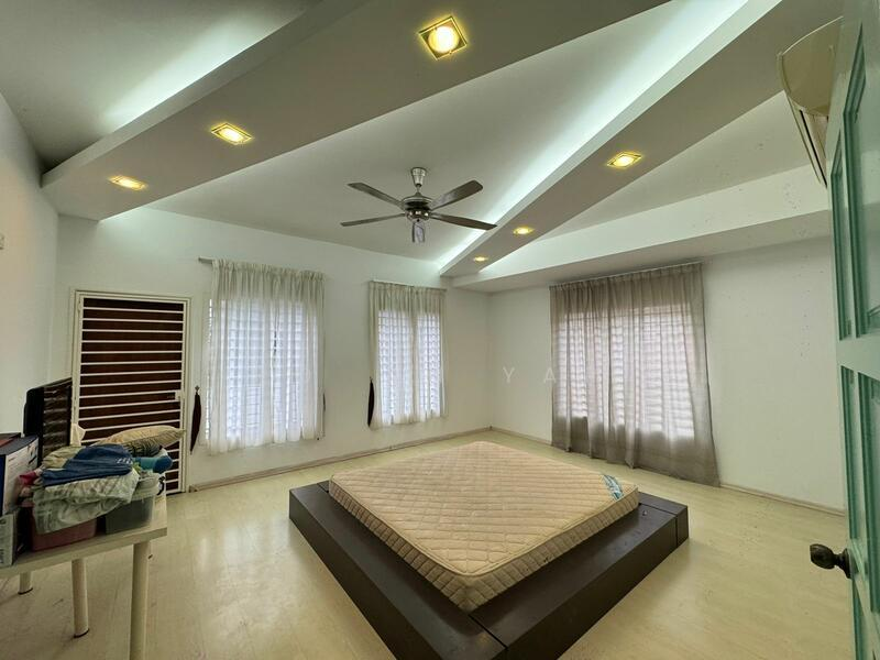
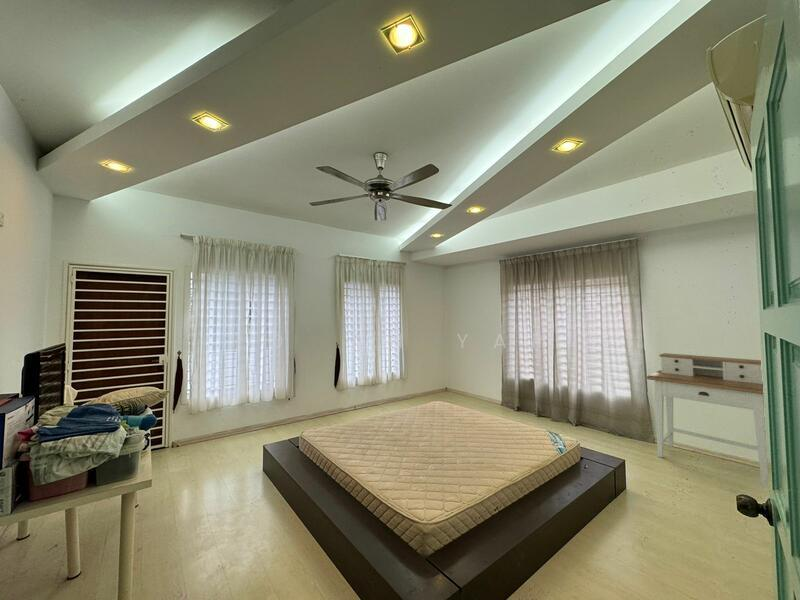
+ desk [646,352,770,488]
